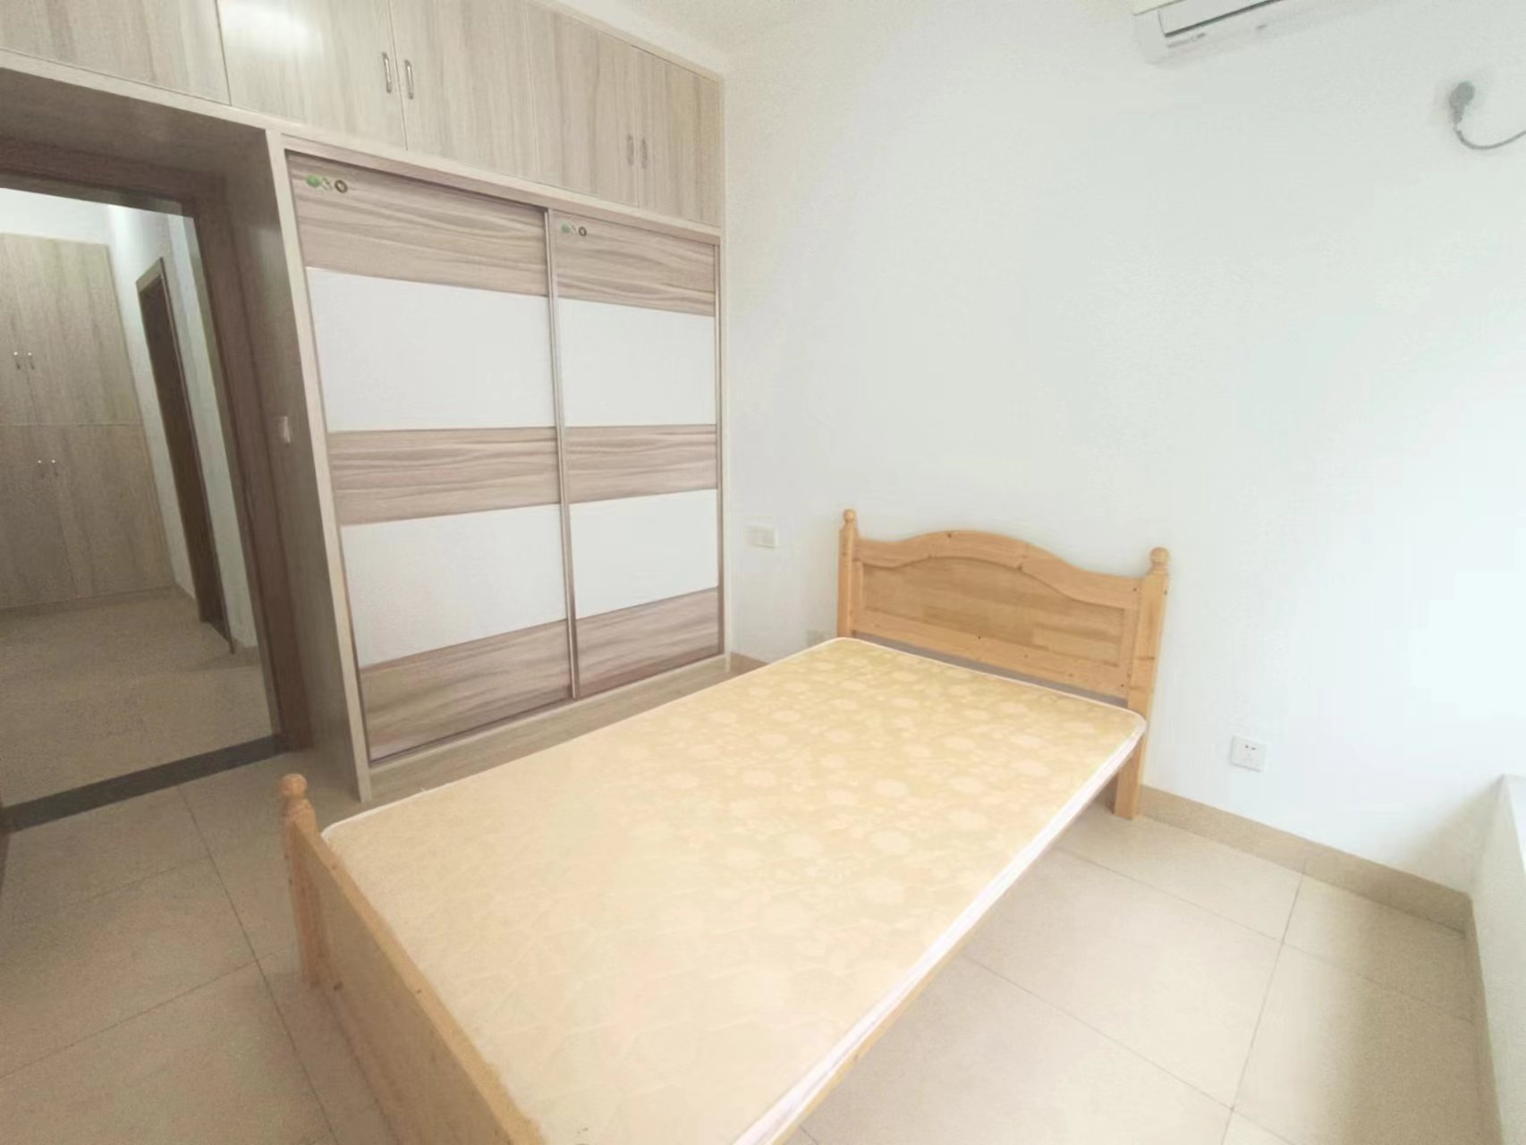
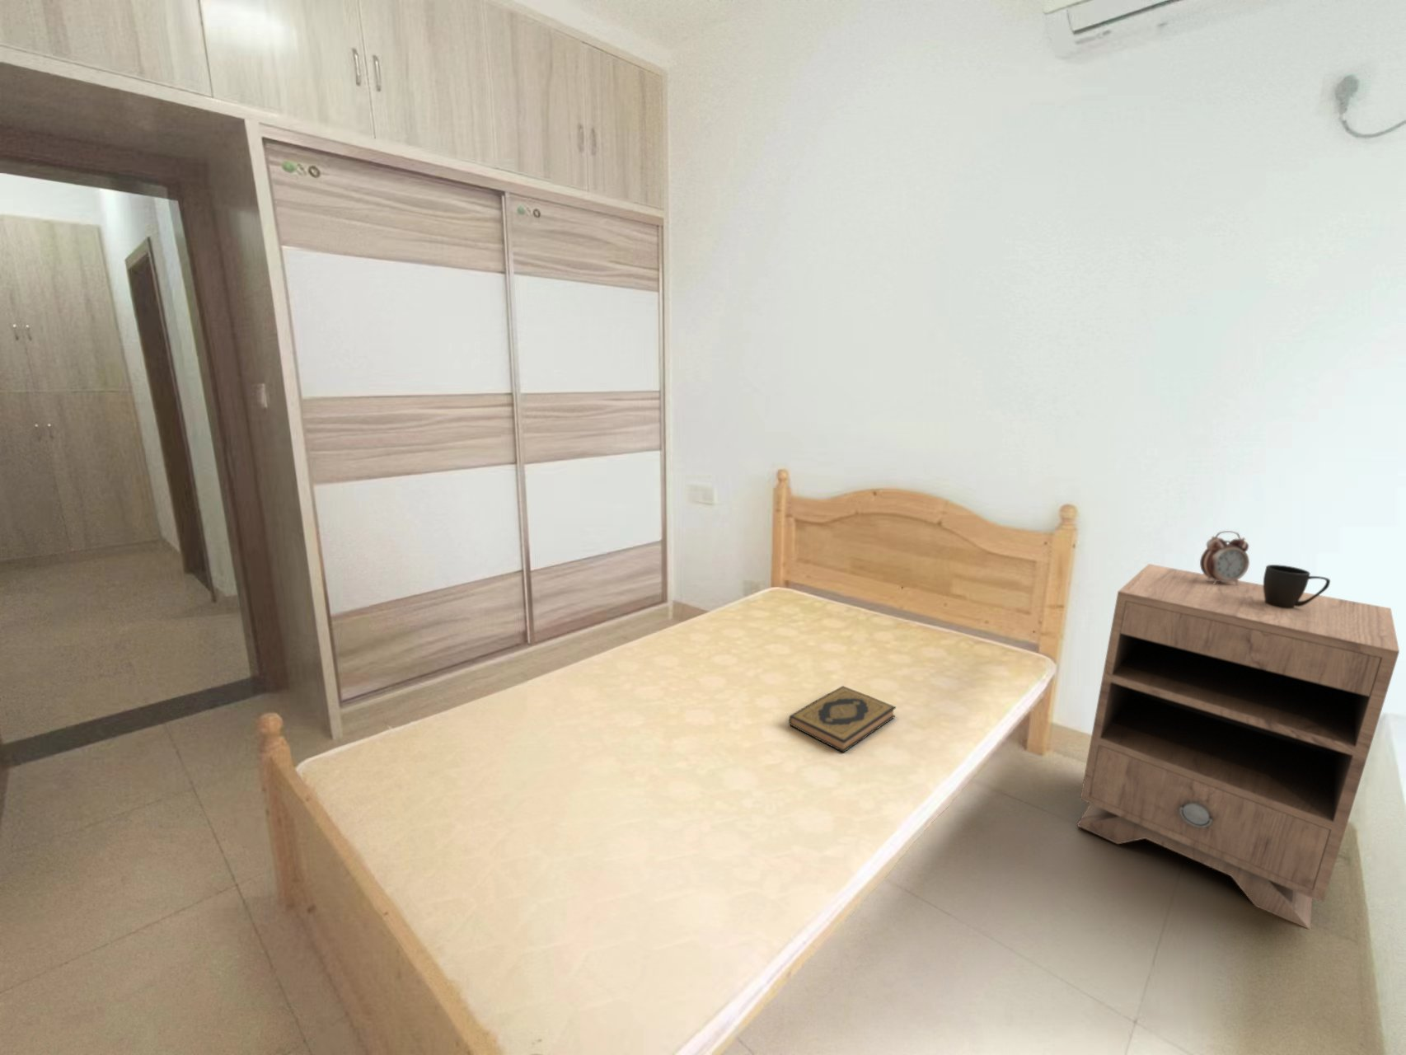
+ alarm clock [1199,530,1250,584]
+ mug [1263,564,1331,608]
+ nightstand [1076,563,1400,931]
+ hardback book [788,685,896,754]
